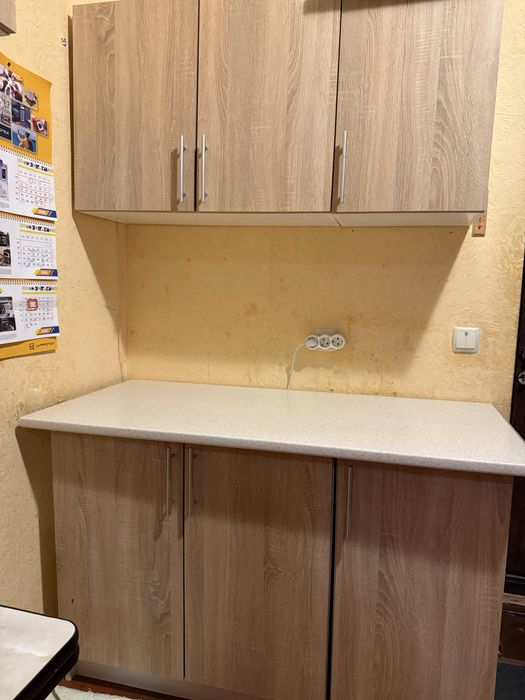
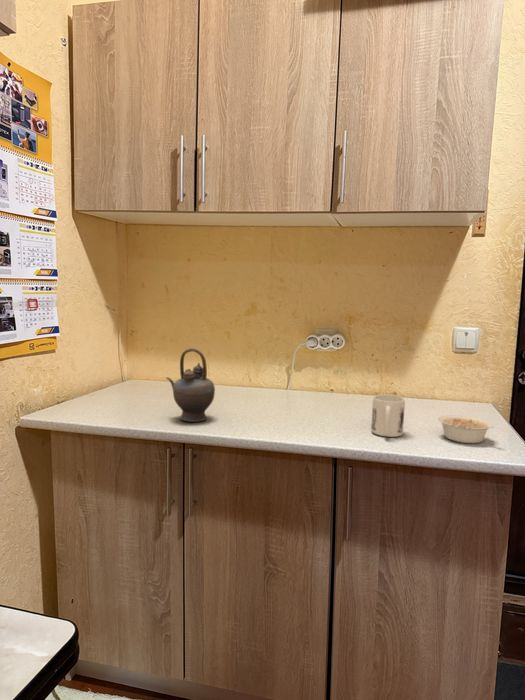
+ legume [437,414,494,444]
+ teapot [165,347,216,423]
+ mug [370,394,406,438]
